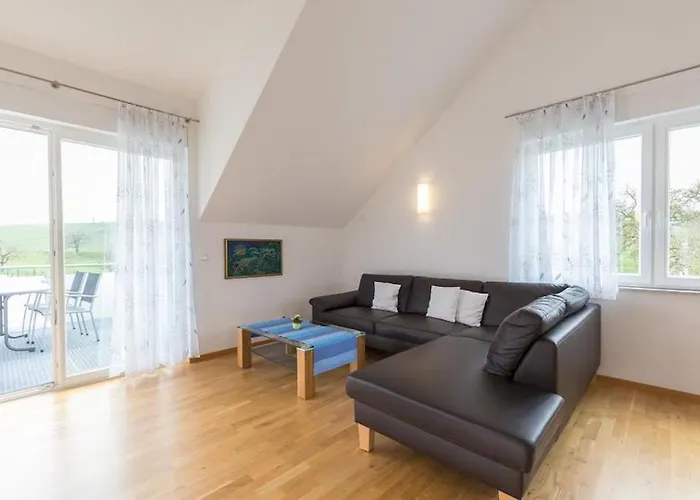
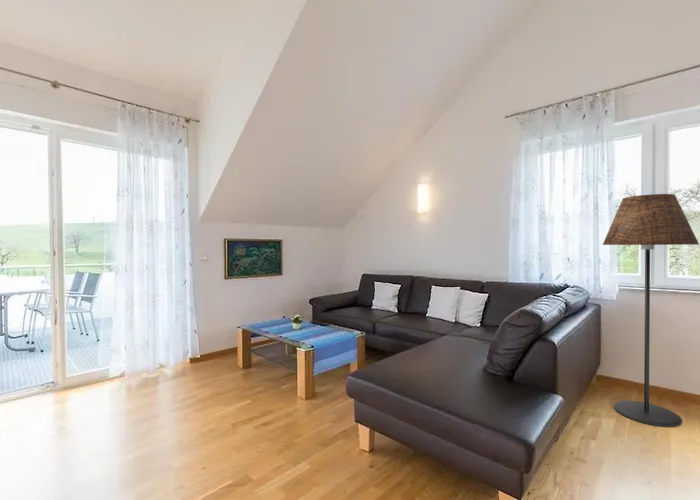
+ floor lamp [602,193,700,428]
